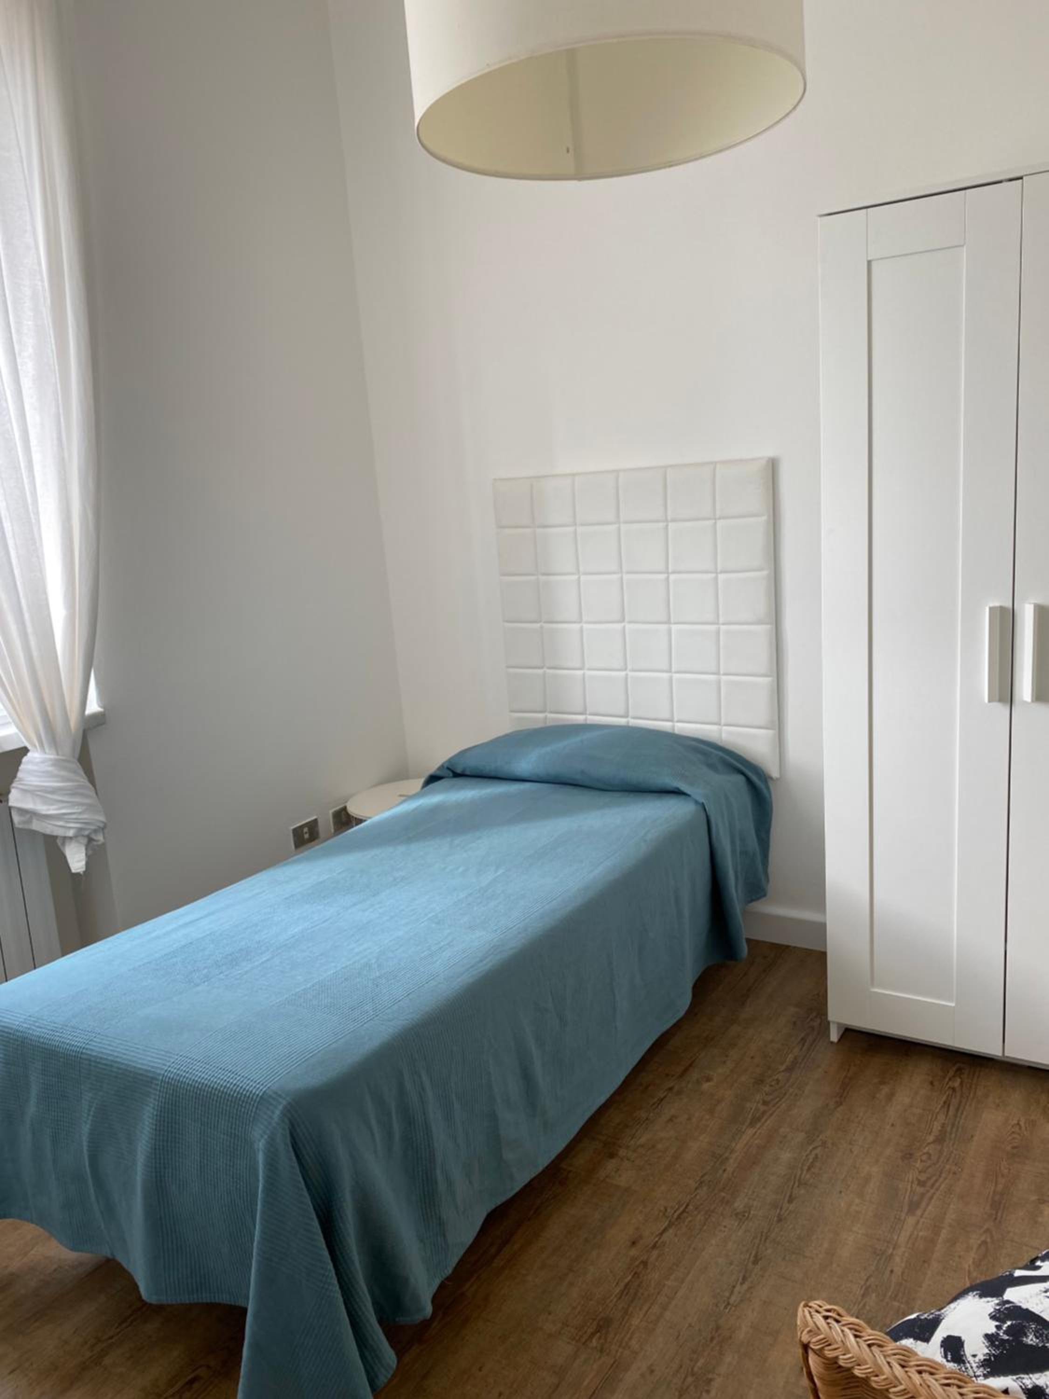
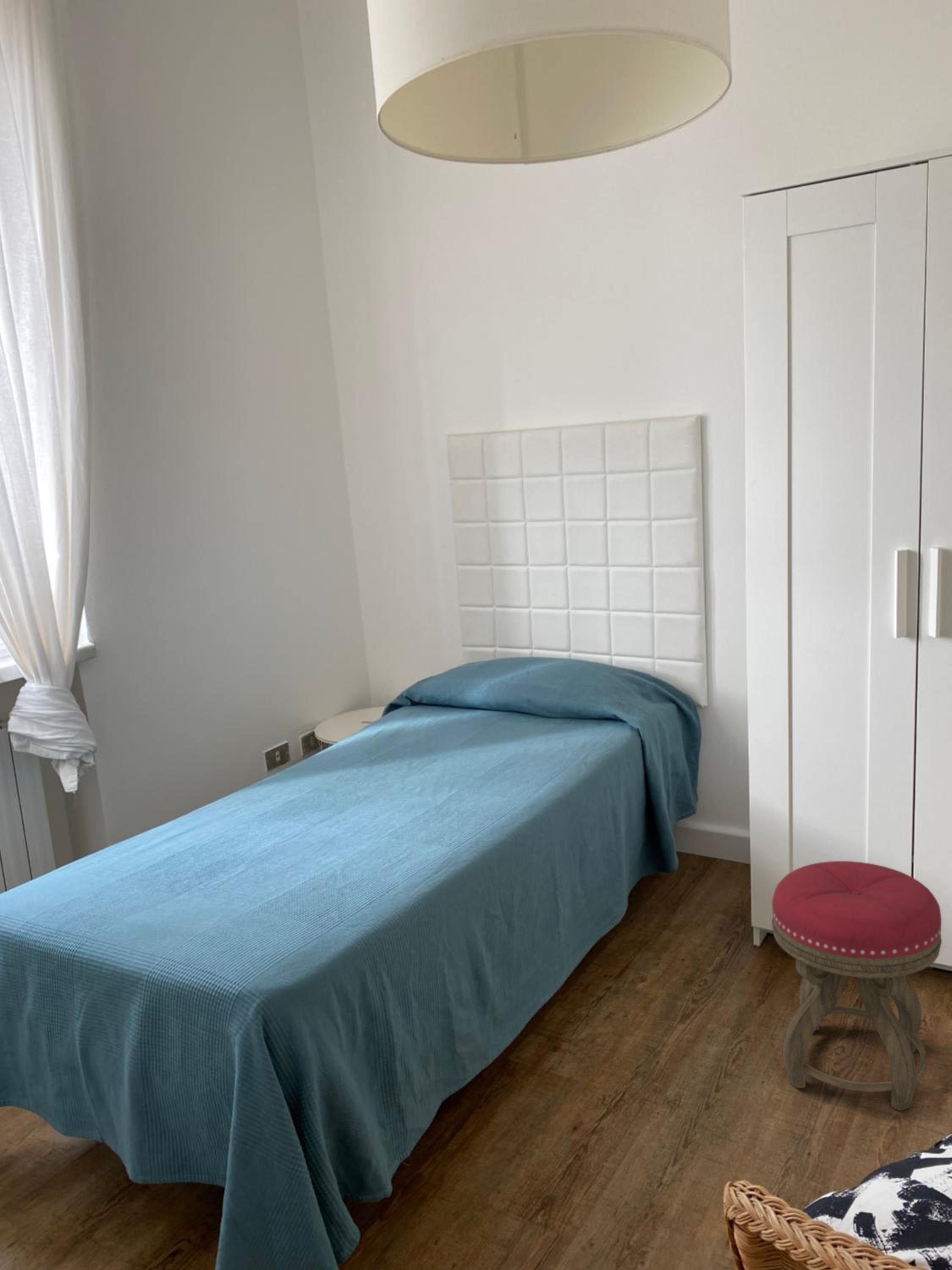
+ stool [771,861,942,1111]
